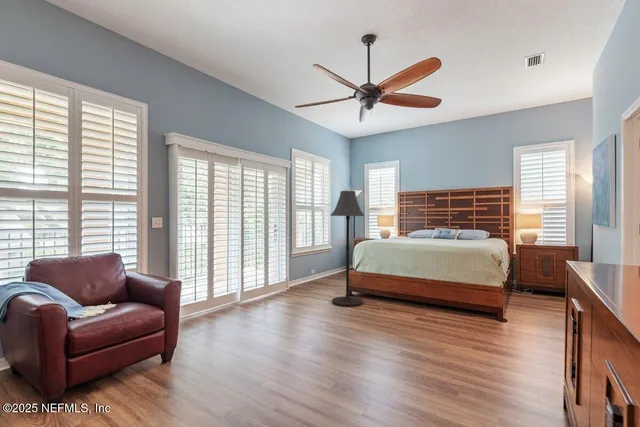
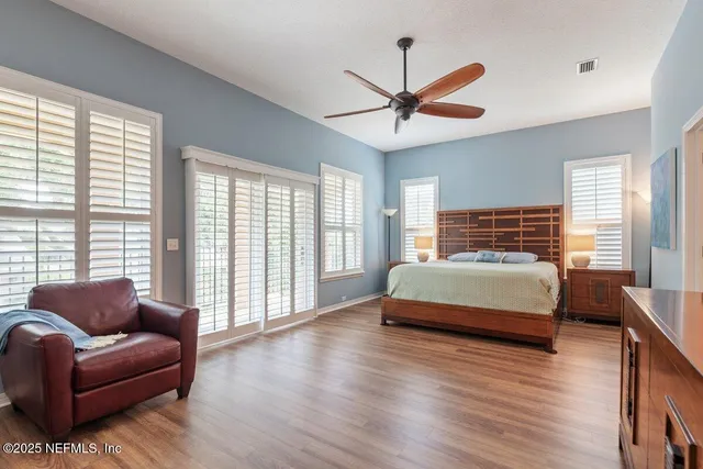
- floor lamp [329,190,366,308]
